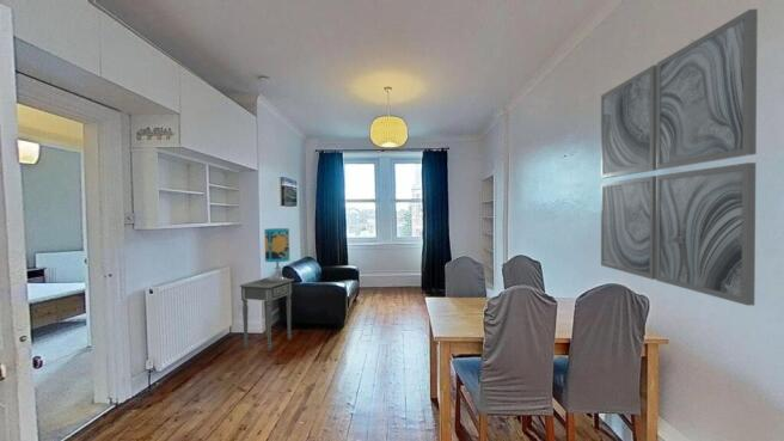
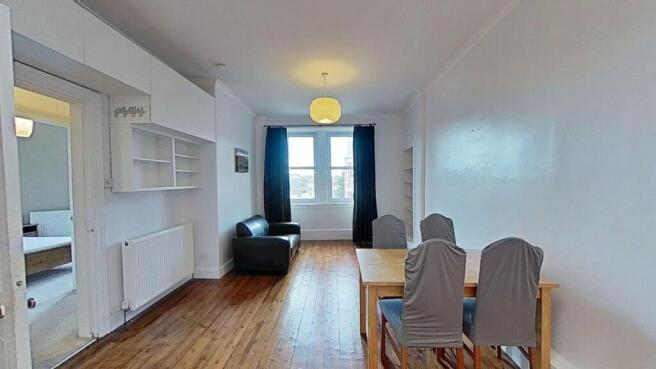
- table lamp [257,227,290,284]
- wall art [600,8,759,306]
- side table [239,277,295,353]
